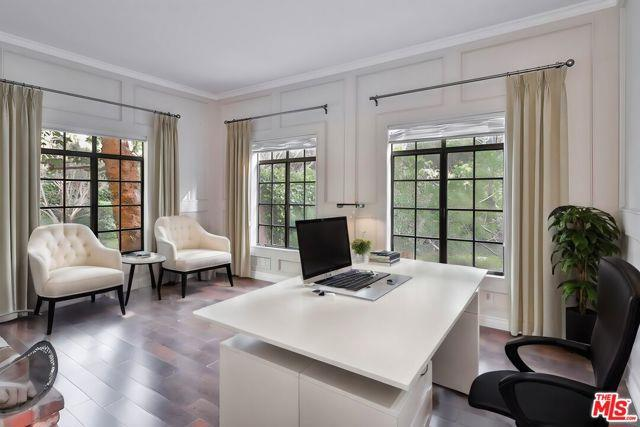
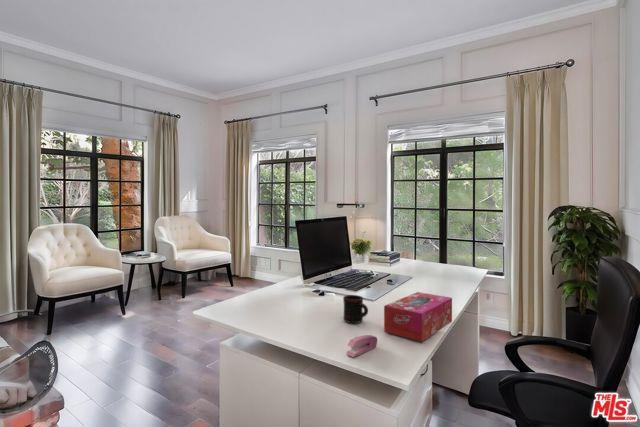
+ stapler [345,334,378,358]
+ tissue box [383,291,453,343]
+ mug [342,294,369,324]
